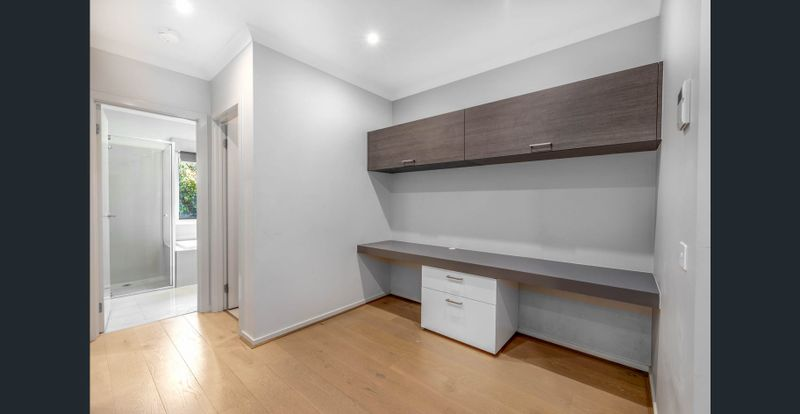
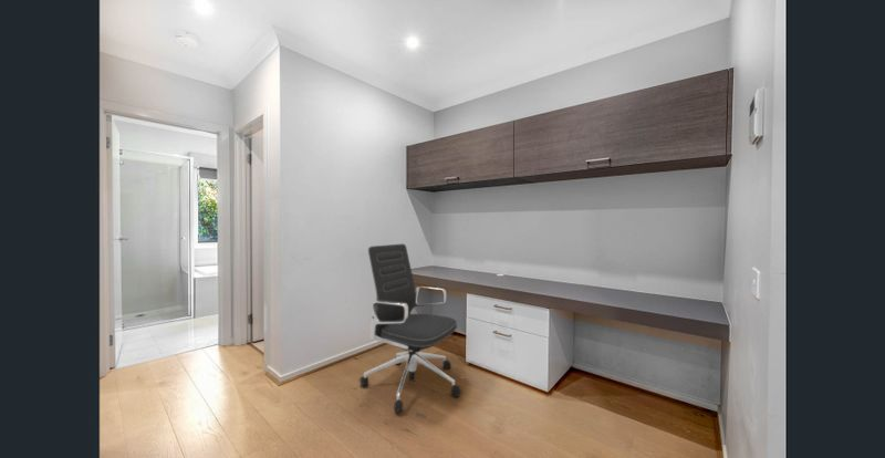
+ office chair [358,242,462,414]
